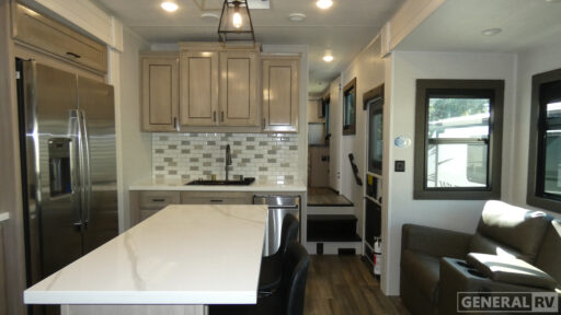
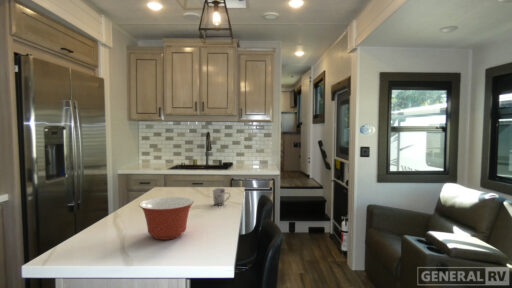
+ cup [211,187,231,207]
+ mixing bowl [138,196,195,241]
